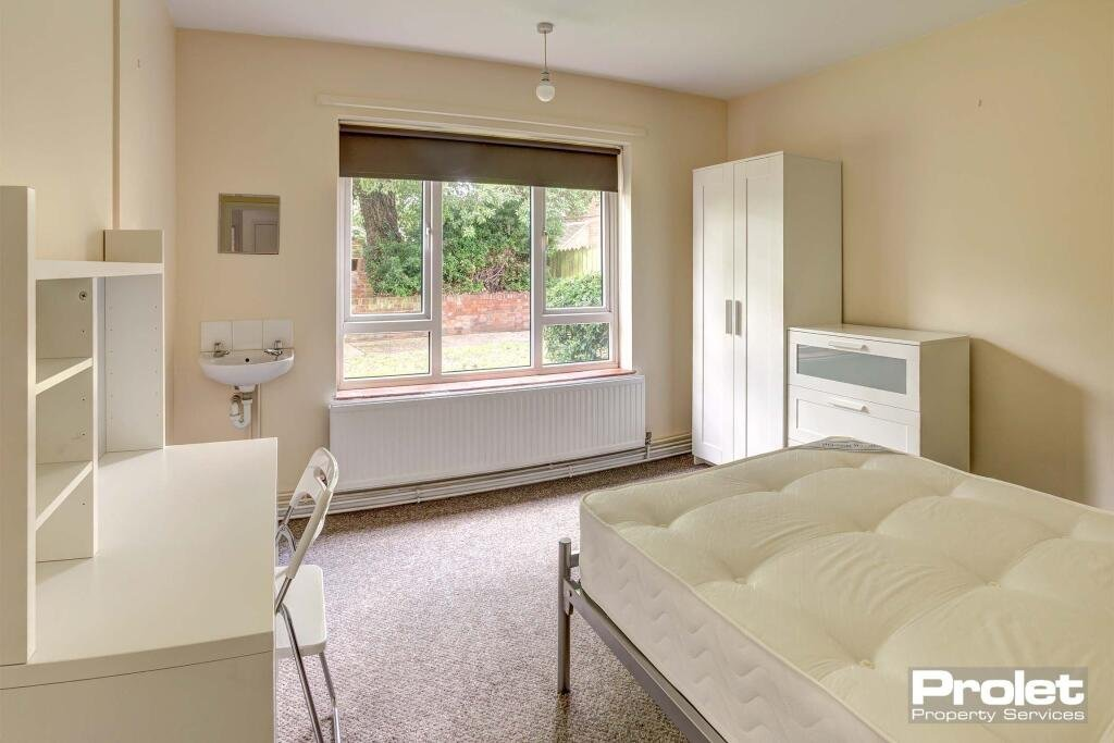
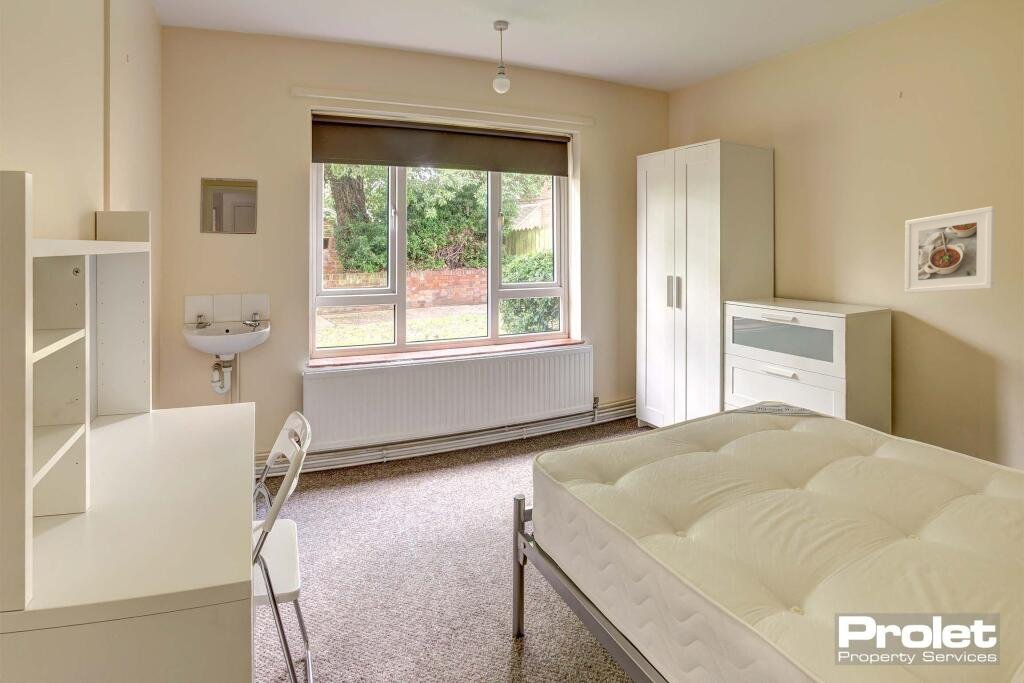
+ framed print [904,205,996,294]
